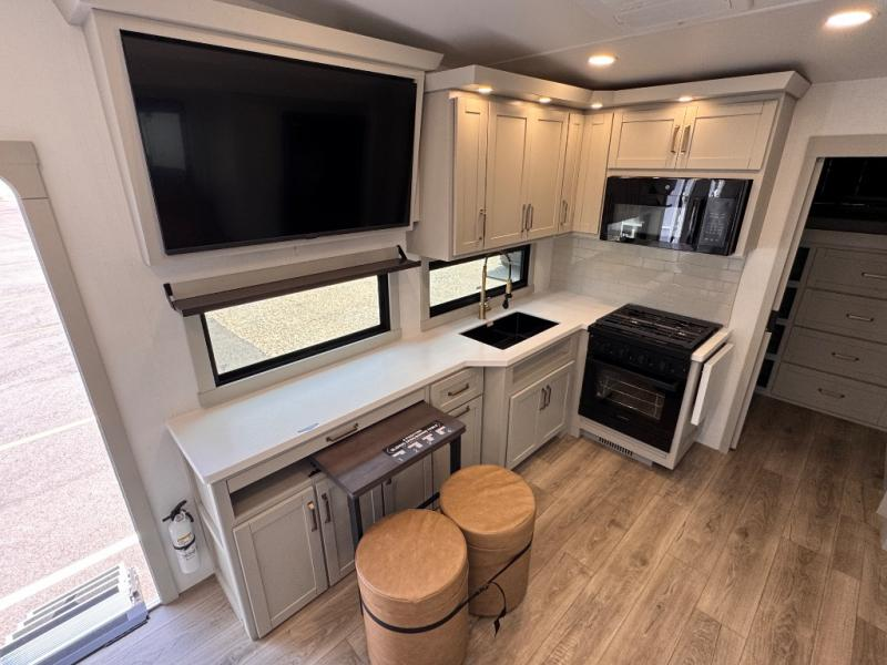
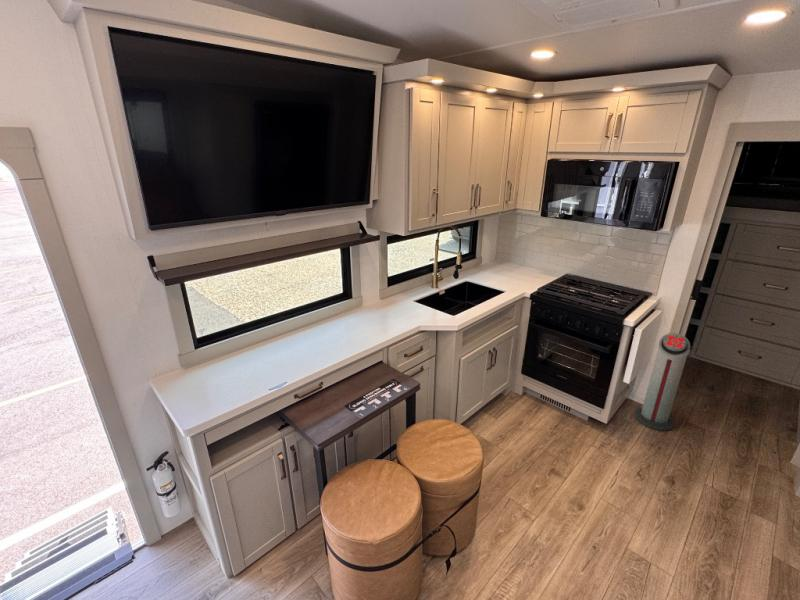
+ air purifier [633,332,691,432]
